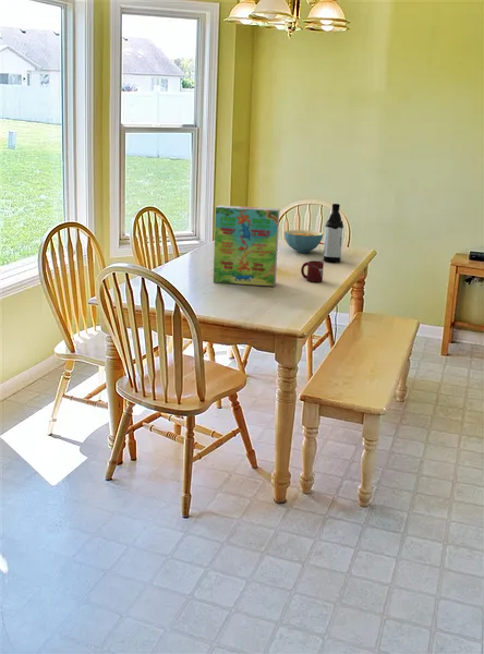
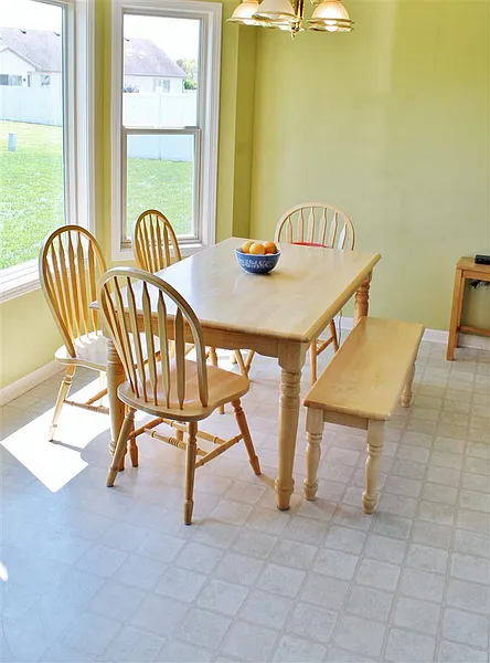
- cereal bowl [283,229,324,254]
- cereal box [213,204,281,287]
- water bottle [323,203,344,263]
- cup [300,259,325,283]
